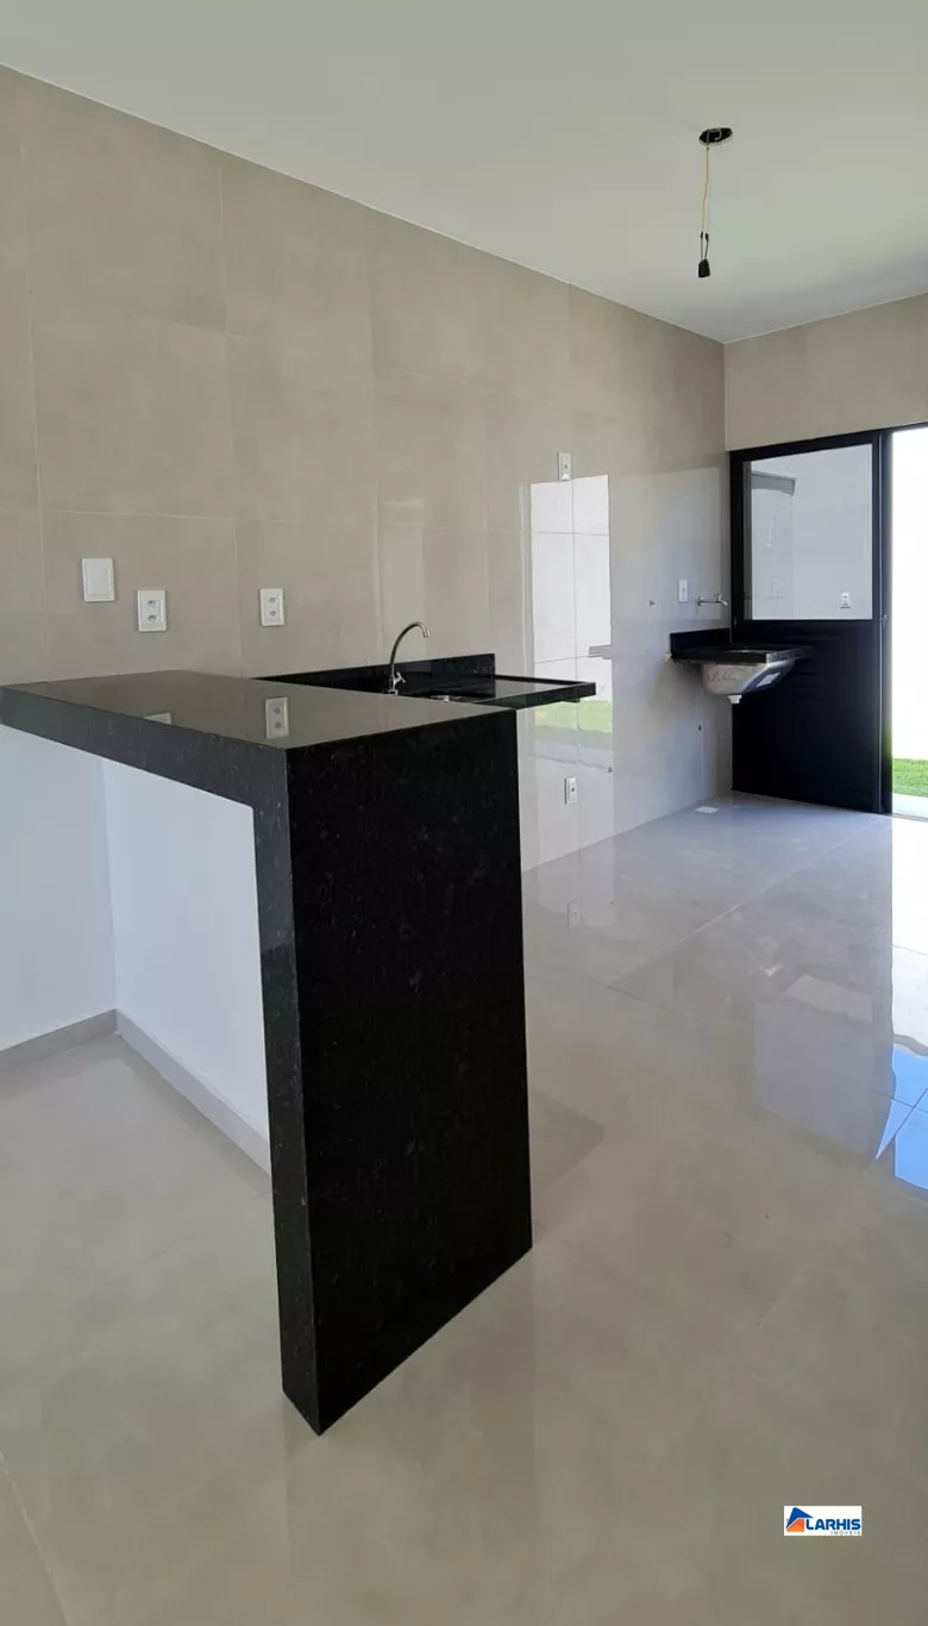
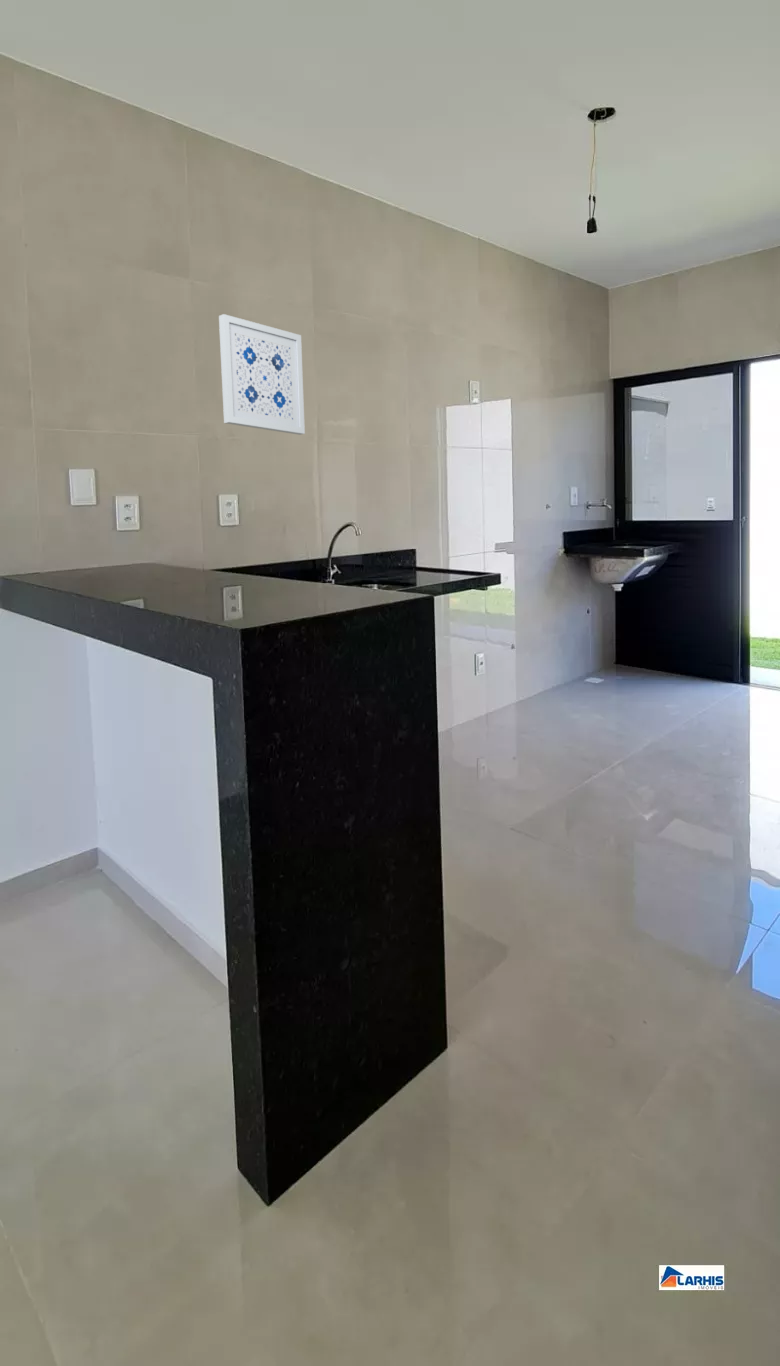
+ wall art [218,313,306,436]
